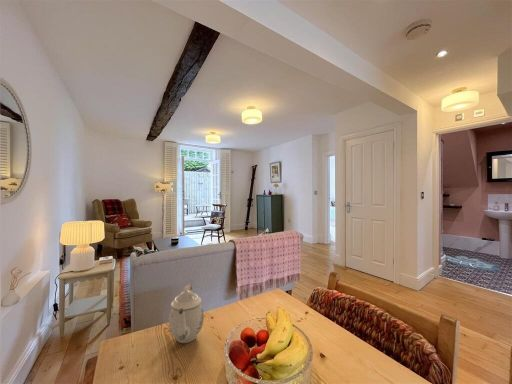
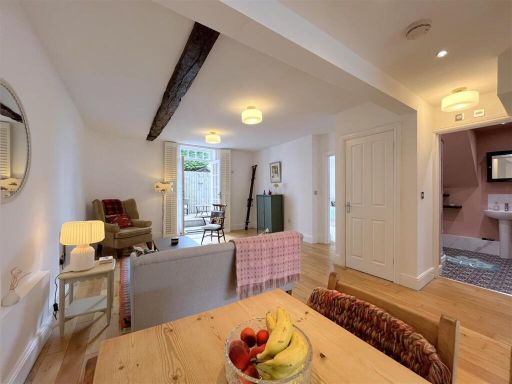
- teapot [168,283,205,344]
